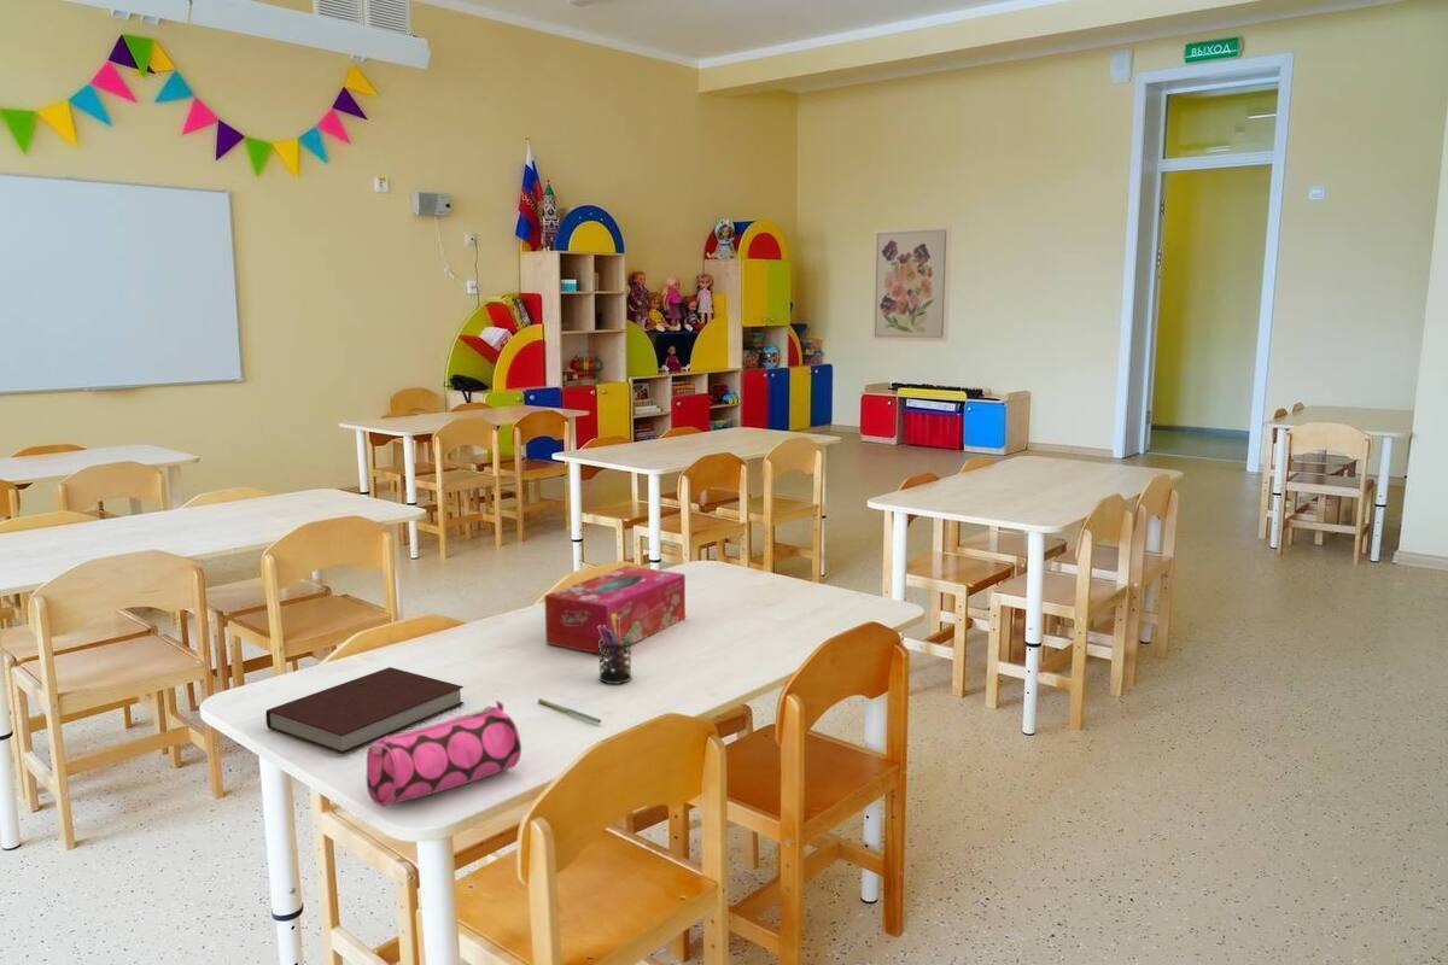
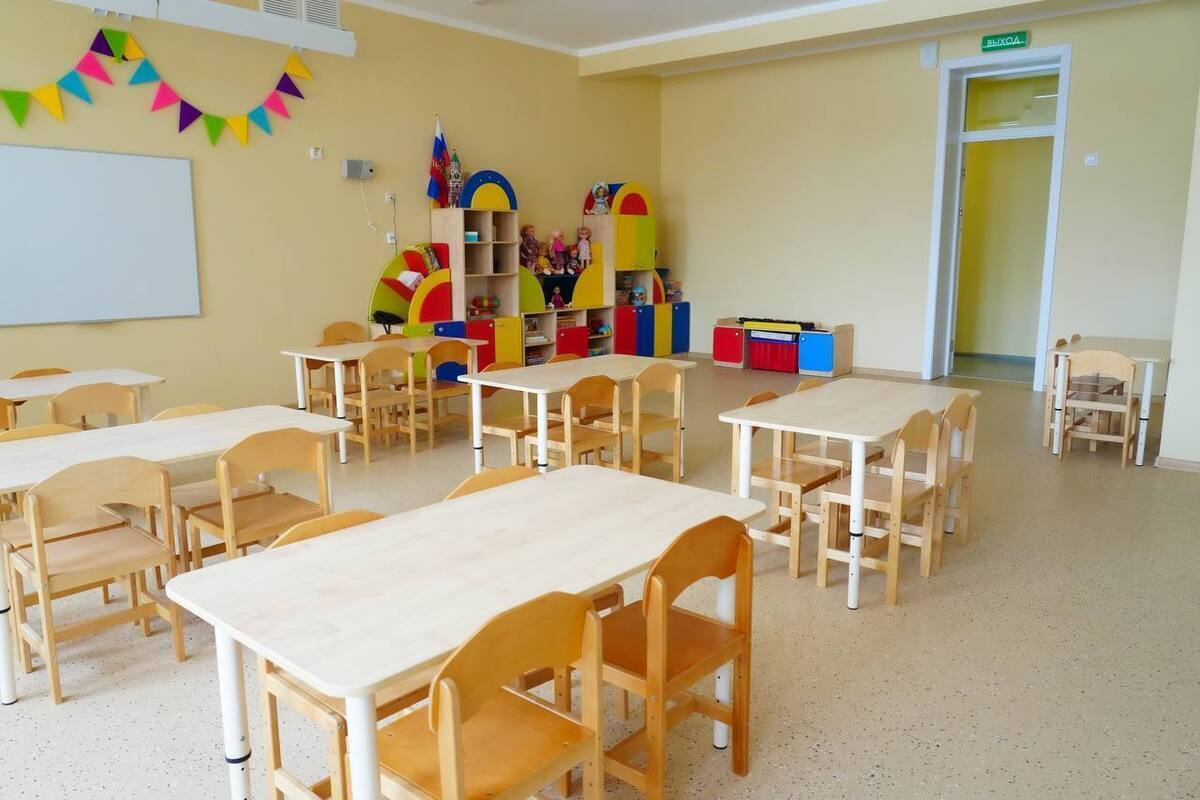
- wall art [870,224,953,343]
- tissue box [543,565,687,655]
- pencil case [366,700,522,808]
- notebook [264,666,466,755]
- pen holder [597,614,640,685]
- pen [537,697,602,725]
